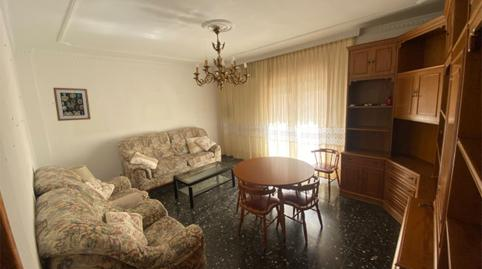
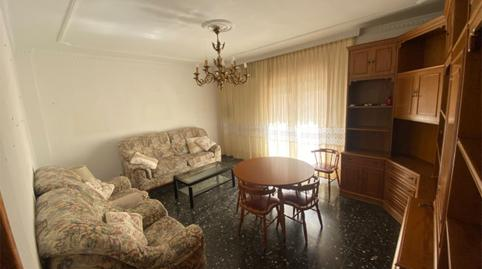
- wall art [52,87,91,122]
